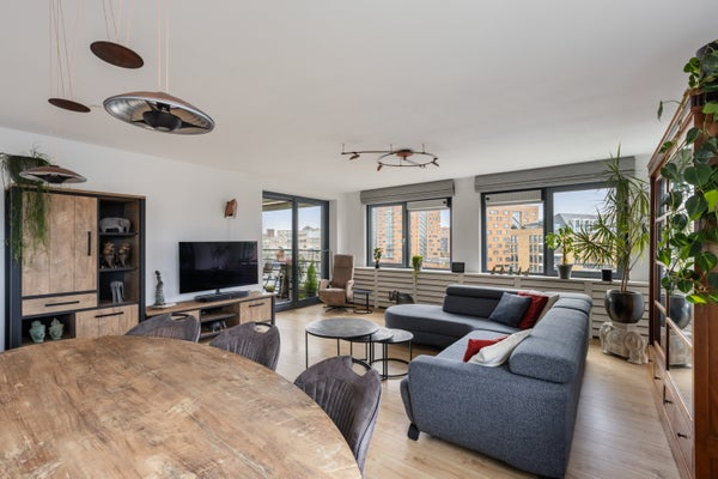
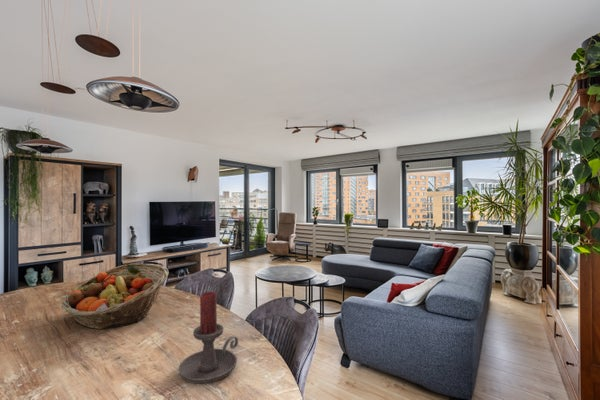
+ candle holder [178,291,239,385]
+ fruit basket [61,262,170,330]
